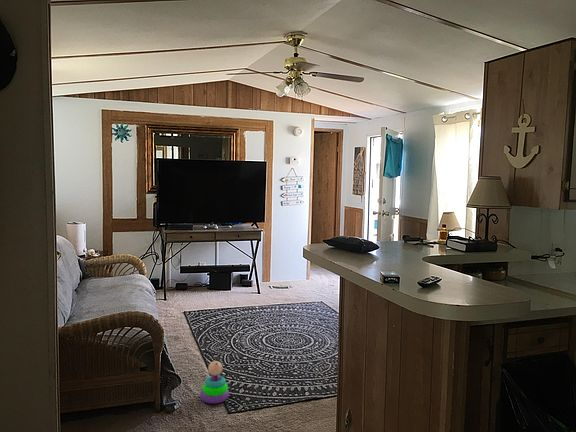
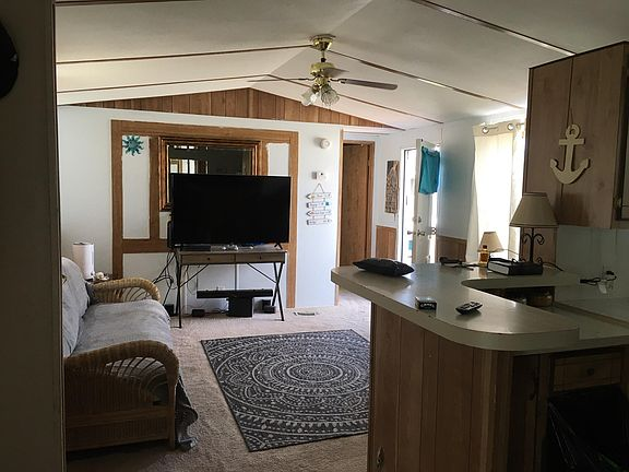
- stacking toy [199,360,230,405]
